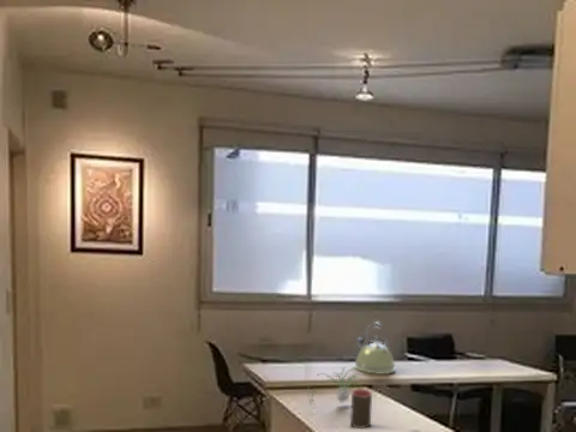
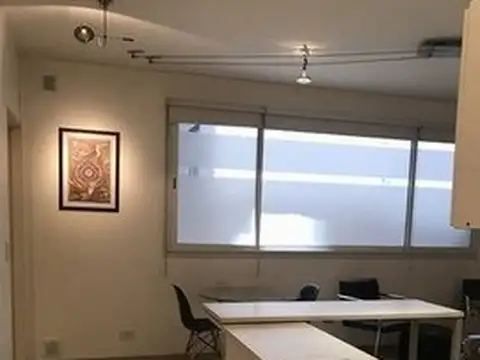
- cup [349,388,373,430]
- plant [306,365,362,408]
- kettle [353,320,397,376]
